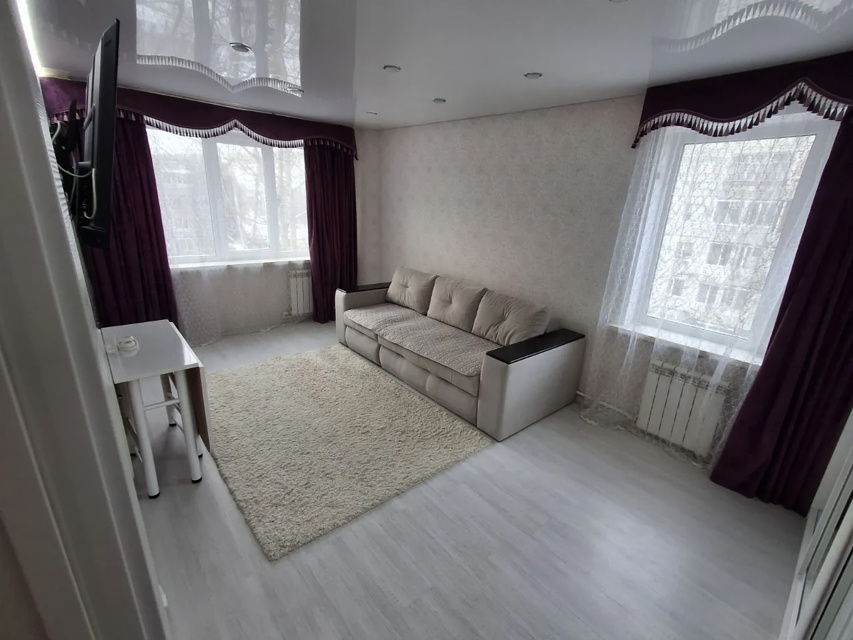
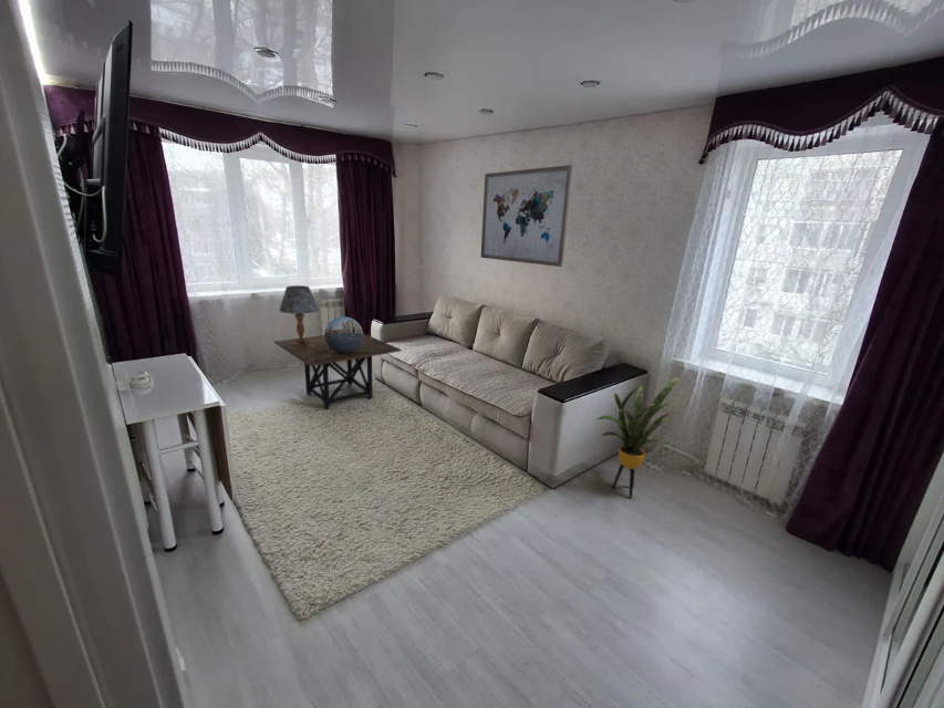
+ decorative sphere [323,315,364,354]
+ house plant [597,375,685,499]
+ table lamp [278,284,320,347]
+ wall art [479,164,573,268]
+ side table [273,332,403,410]
